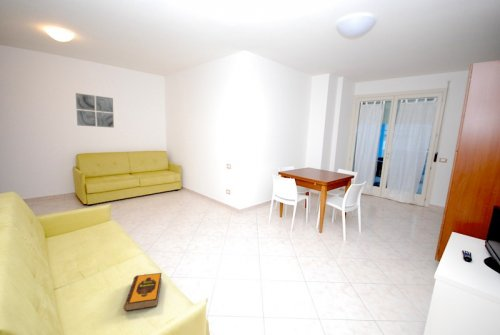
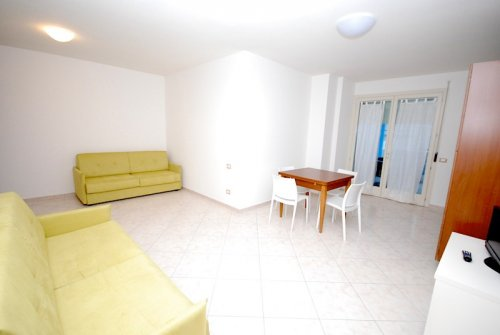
- wall art [75,92,115,129]
- hardback book [123,272,163,312]
